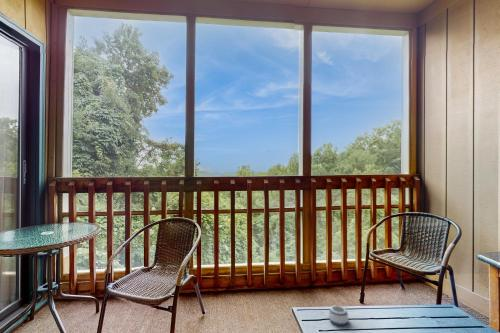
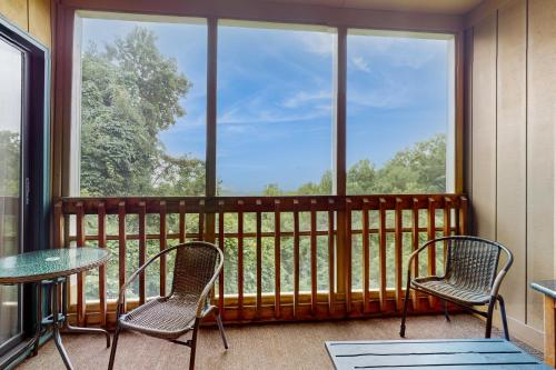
- mug [328,304,349,326]
